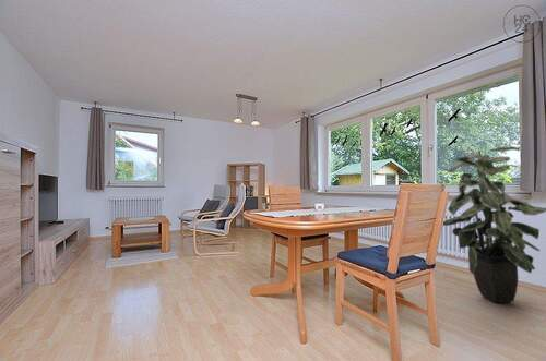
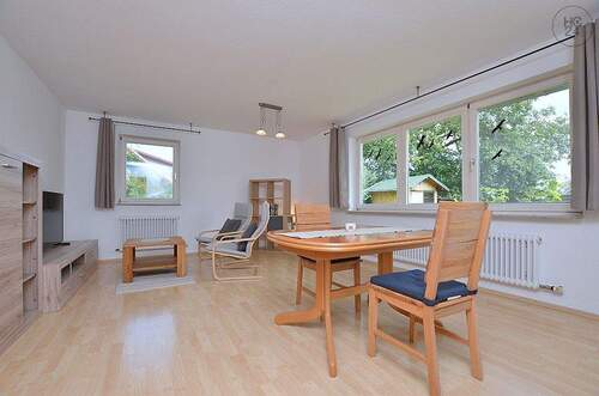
- indoor plant [442,145,546,304]
